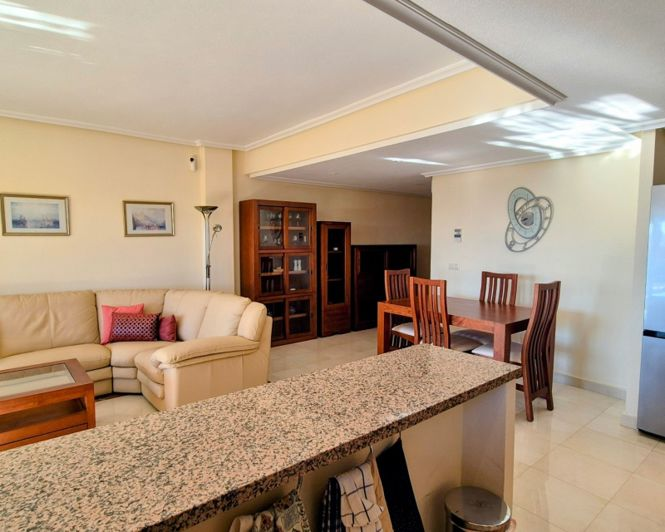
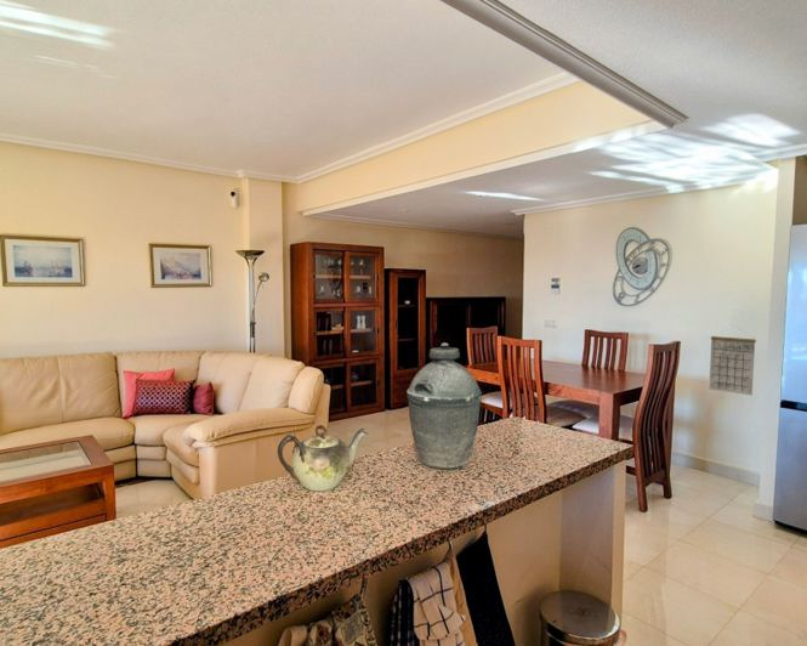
+ calendar [707,325,757,397]
+ kettle [405,341,483,470]
+ teapot [277,424,369,492]
